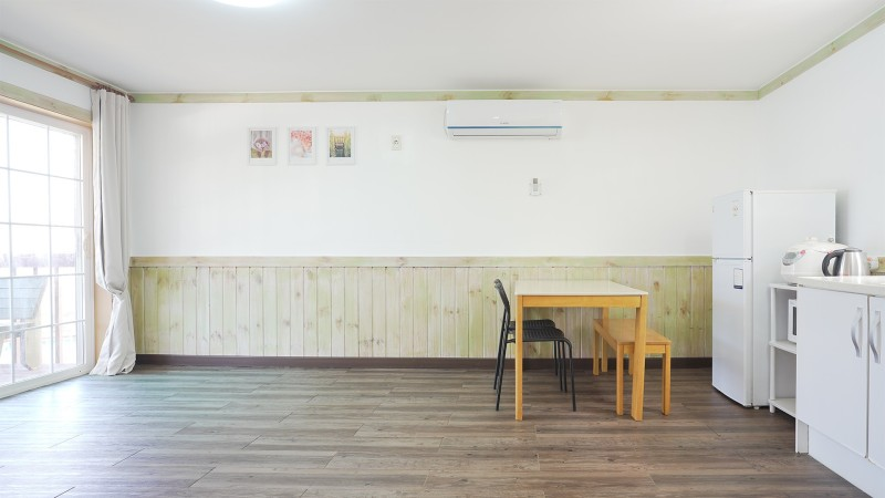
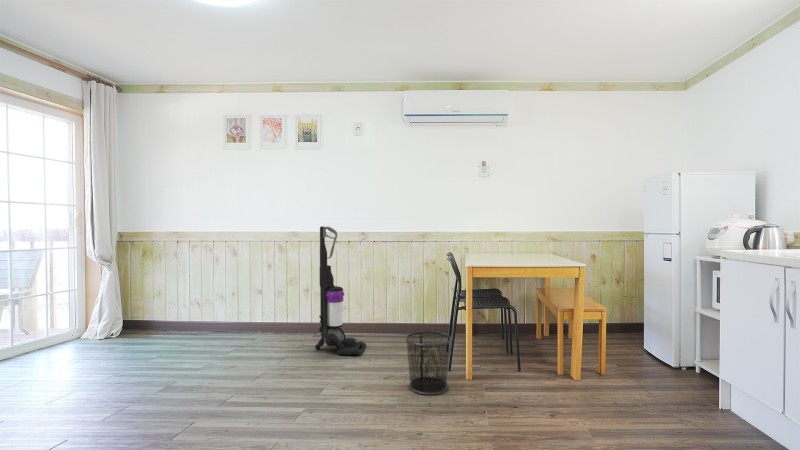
+ waste bin [404,330,453,396]
+ vacuum cleaner [314,225,367,357]
